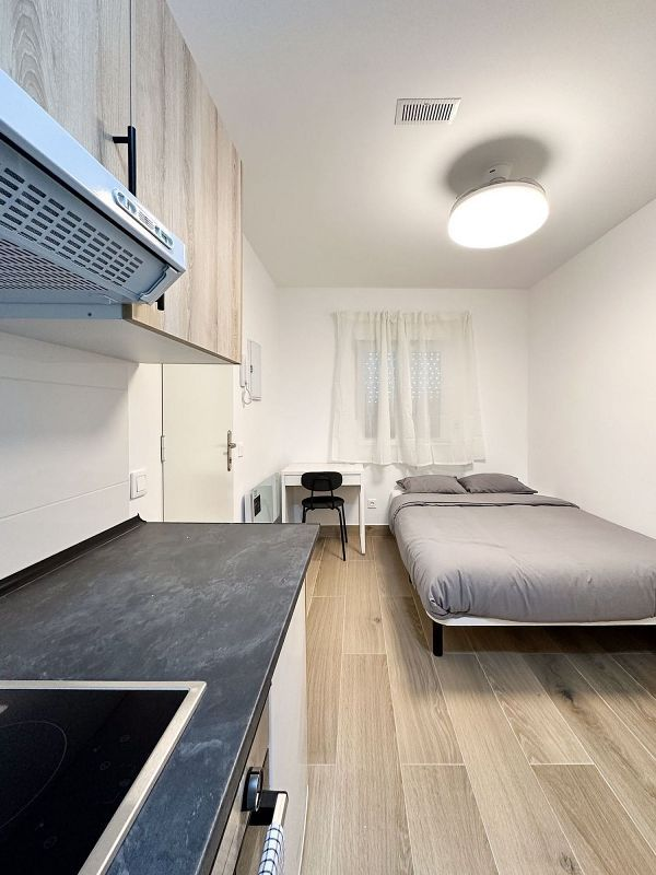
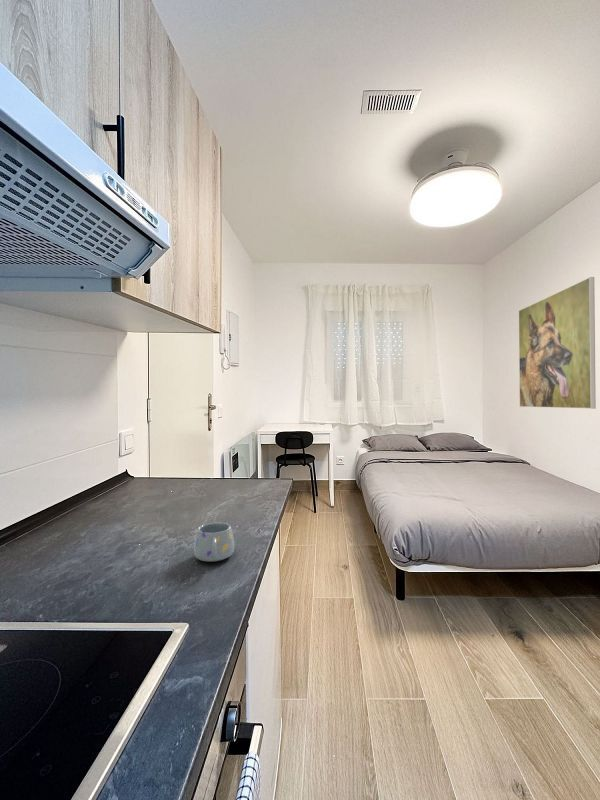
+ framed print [518,276,597,410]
+ mug [193,521,235,563]
